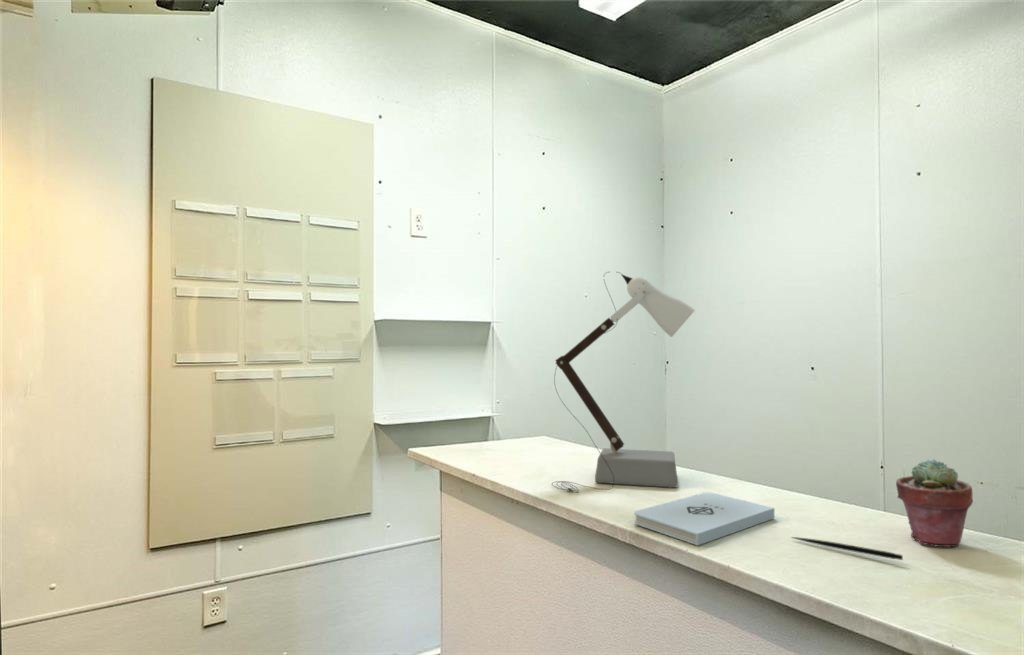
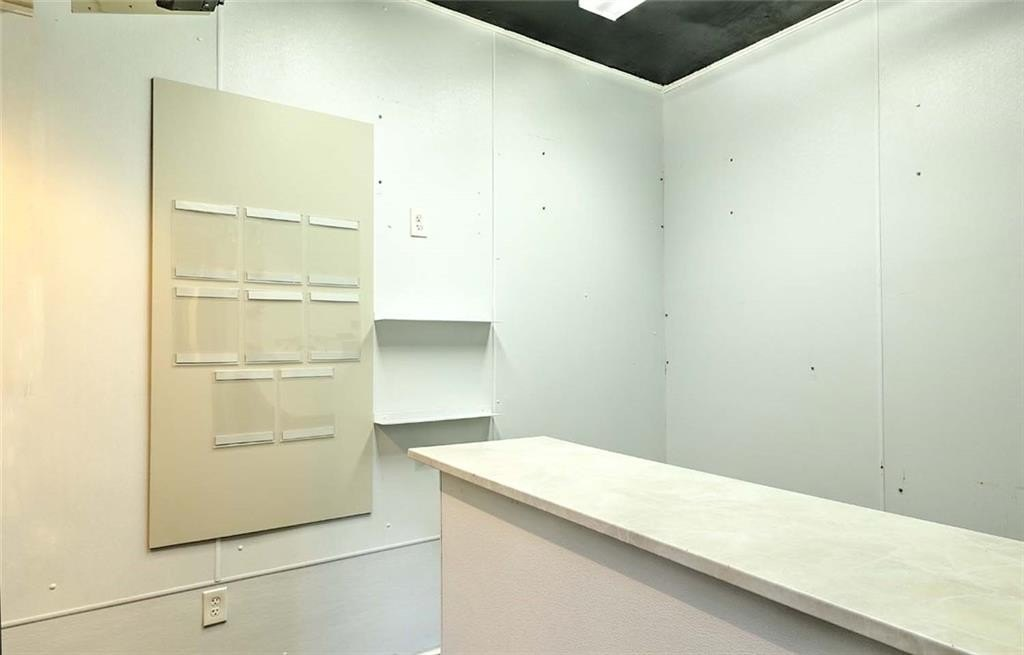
- potted succulent [895,458,974,548]
- pen [790,536,904,561]
- desk lamp [552,271,696,494]
- notepad [633,491,775,546]
